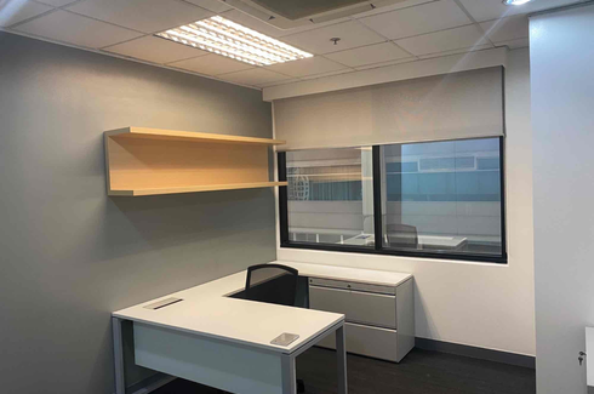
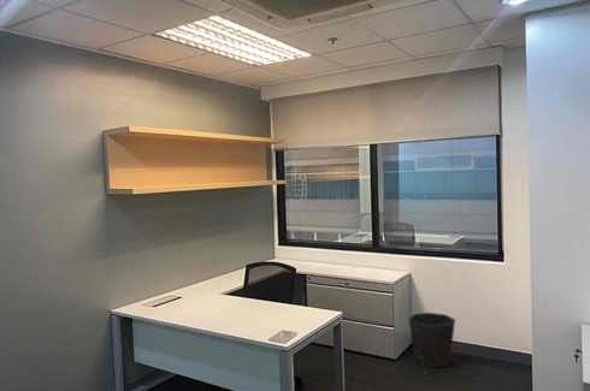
+ waste bin [408,312,456,369]
